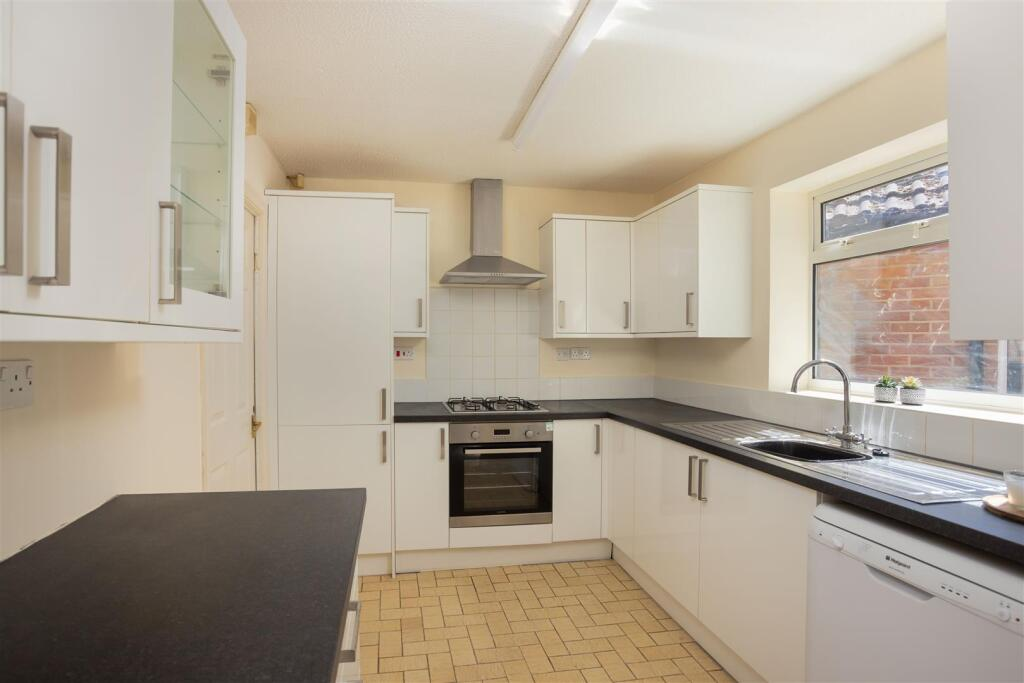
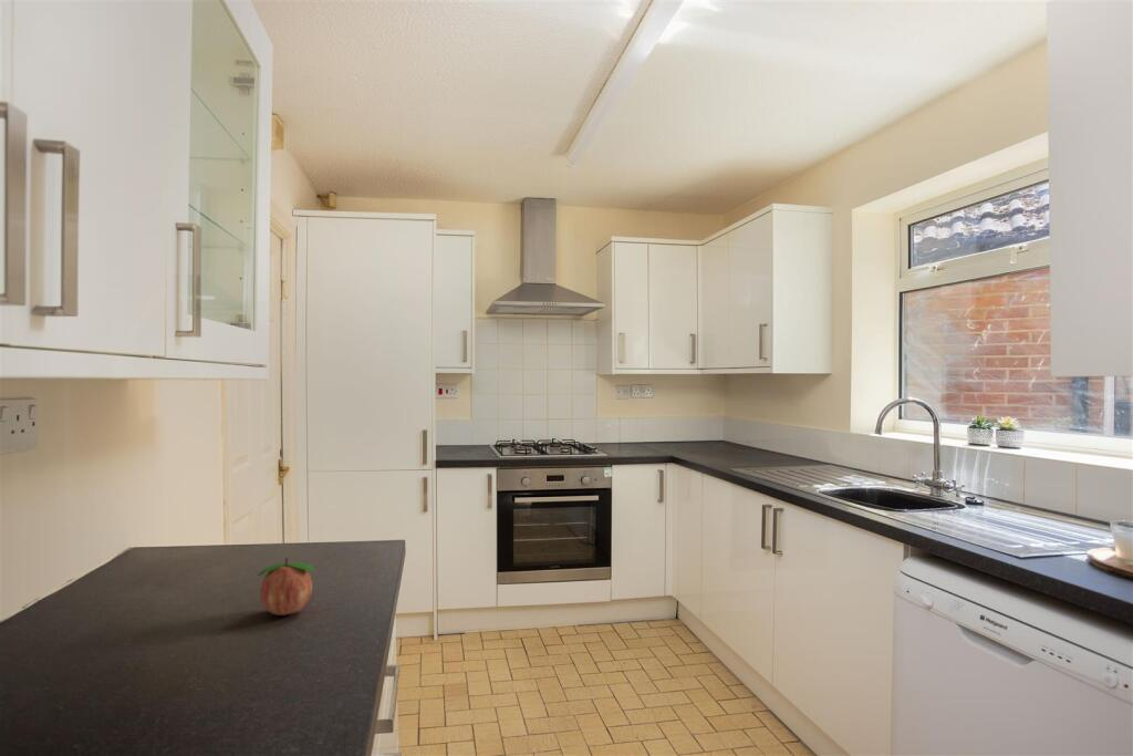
+ fruit [256,557,315,617]
